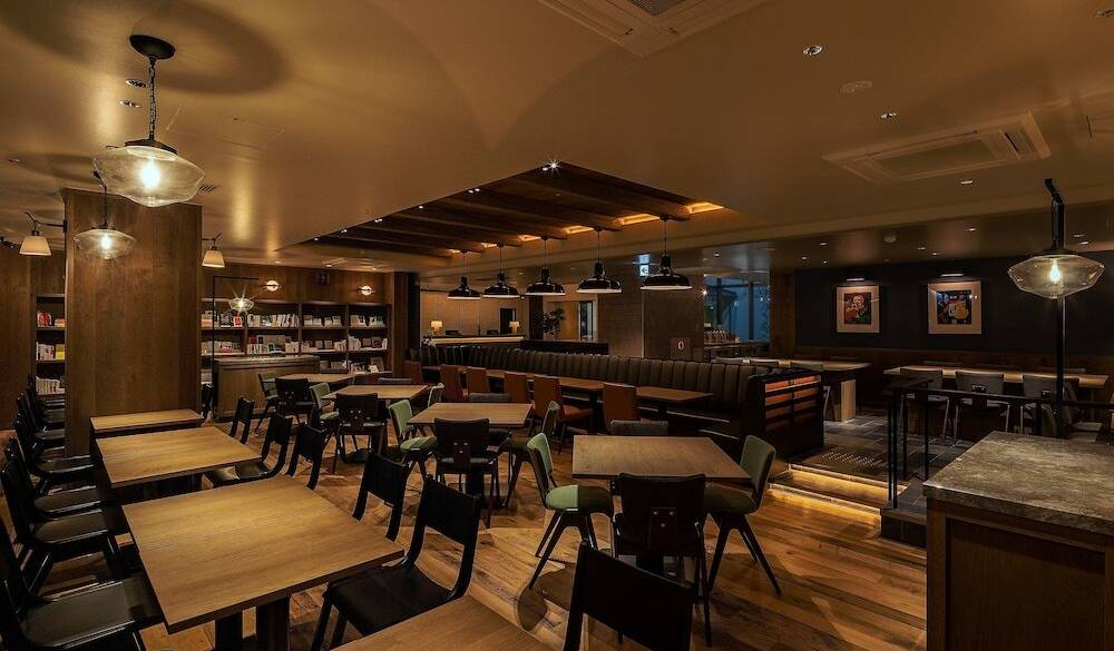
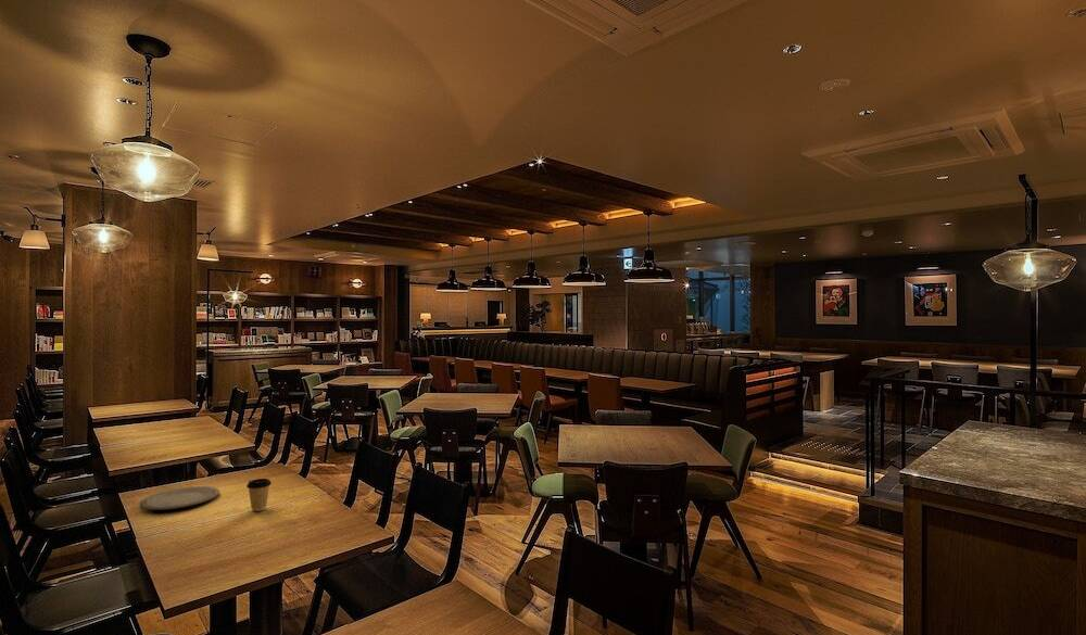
+ coffee cup [245,478,273,512]
+ plate [139,485,220,511]
